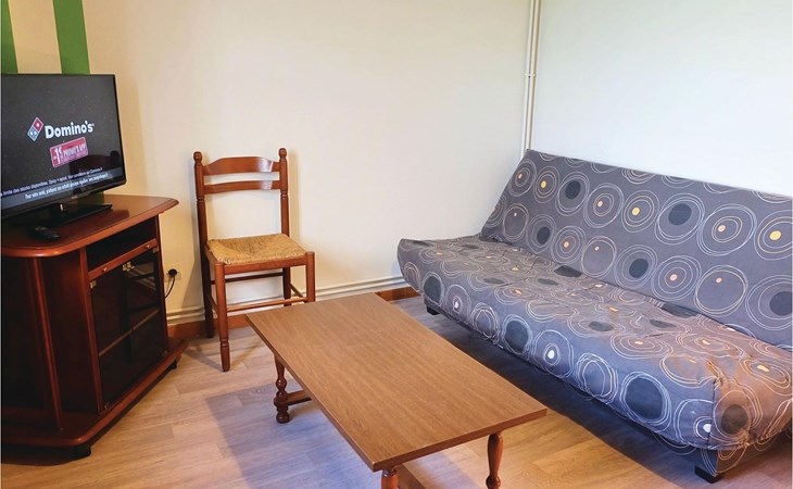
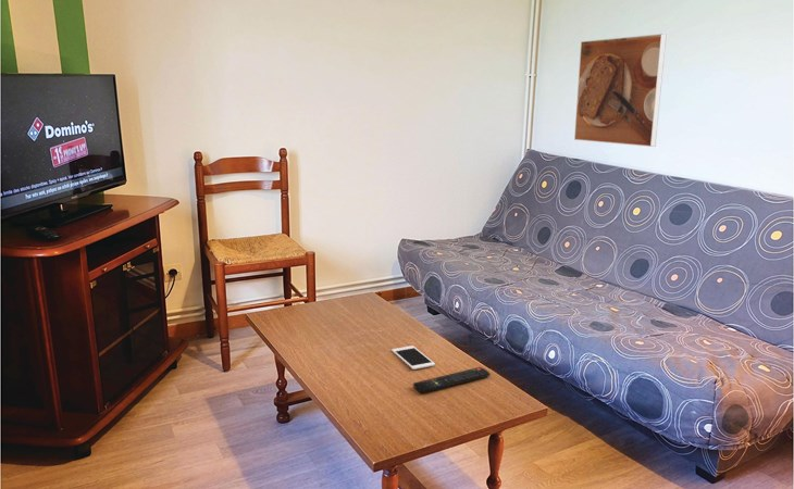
+ remote control [412,366,491,393]
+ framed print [573,33,668,148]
+ cell phone [390,344,436,371]
